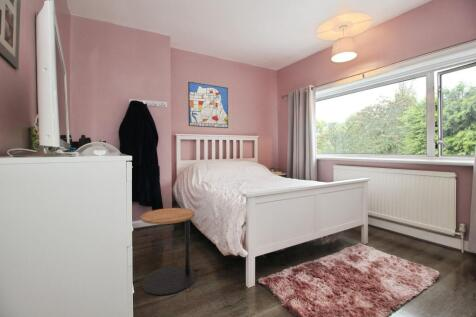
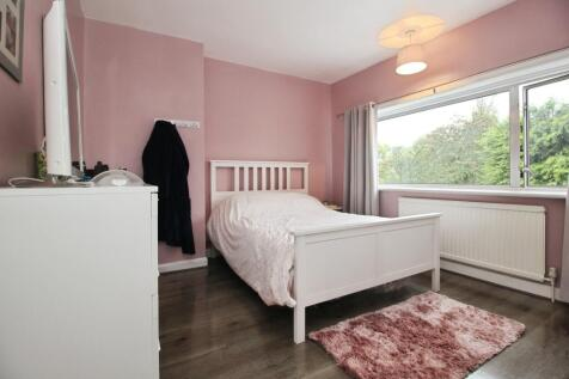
- side table [140,207,196,296]
- wall art [187,81,229,129]
